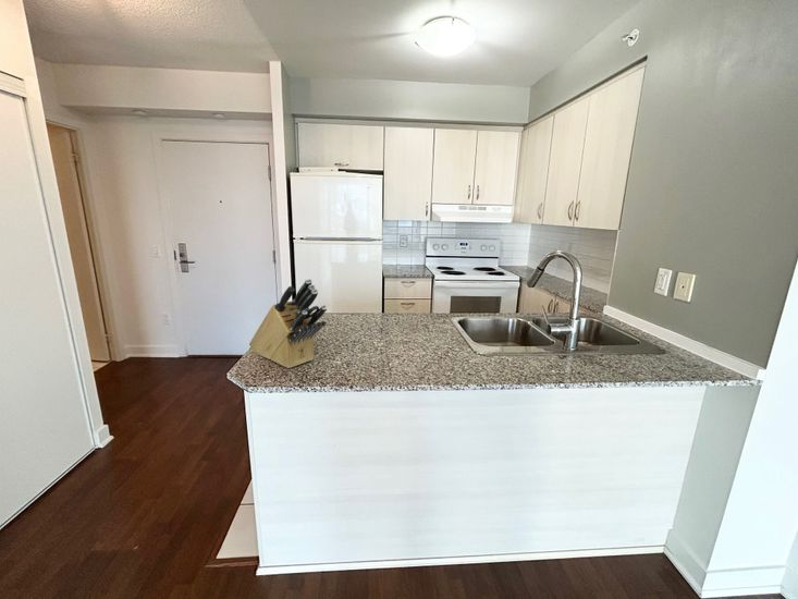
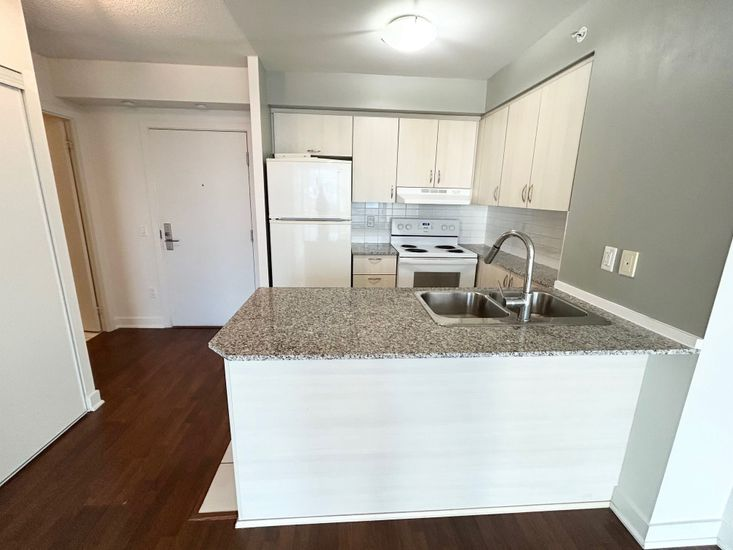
- knife block [248,278,328,369]
